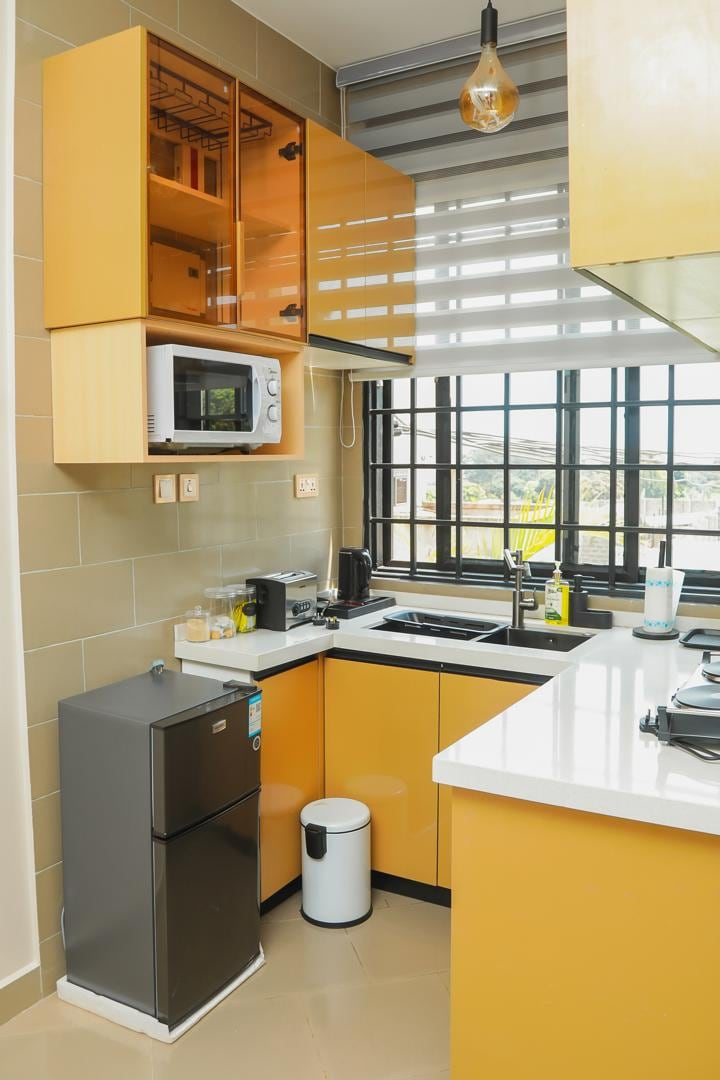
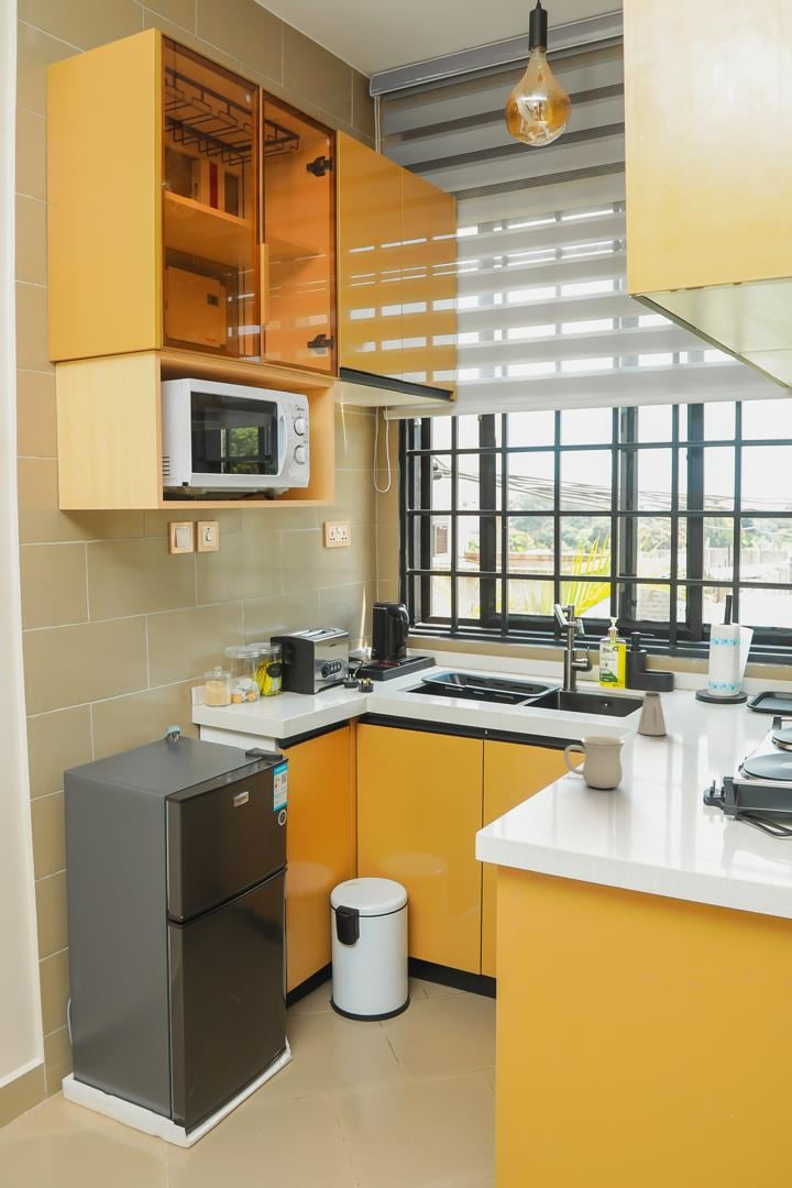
+ saltshaker [636,691,668,736]
+ mug [562,735,626,790]
